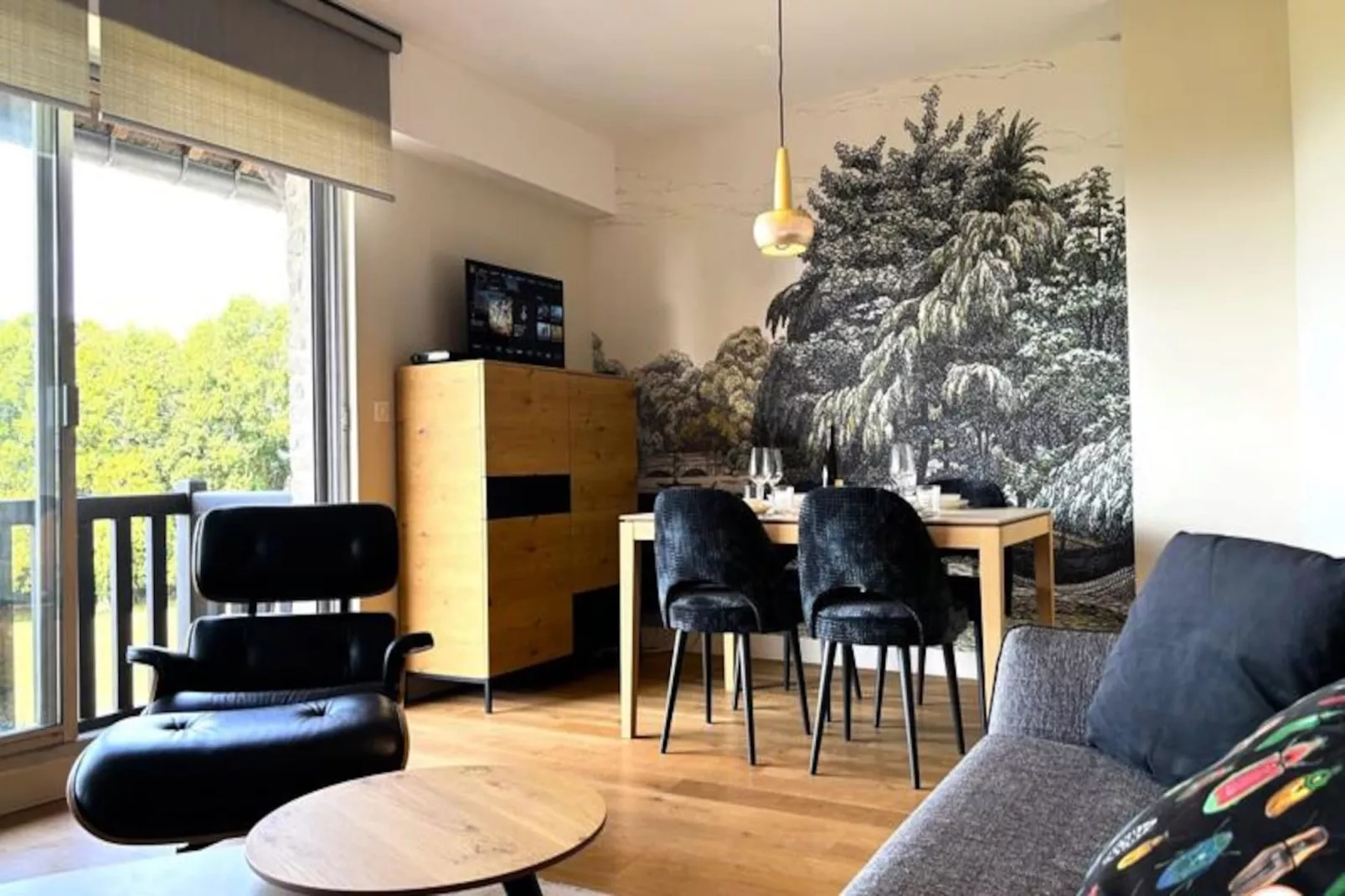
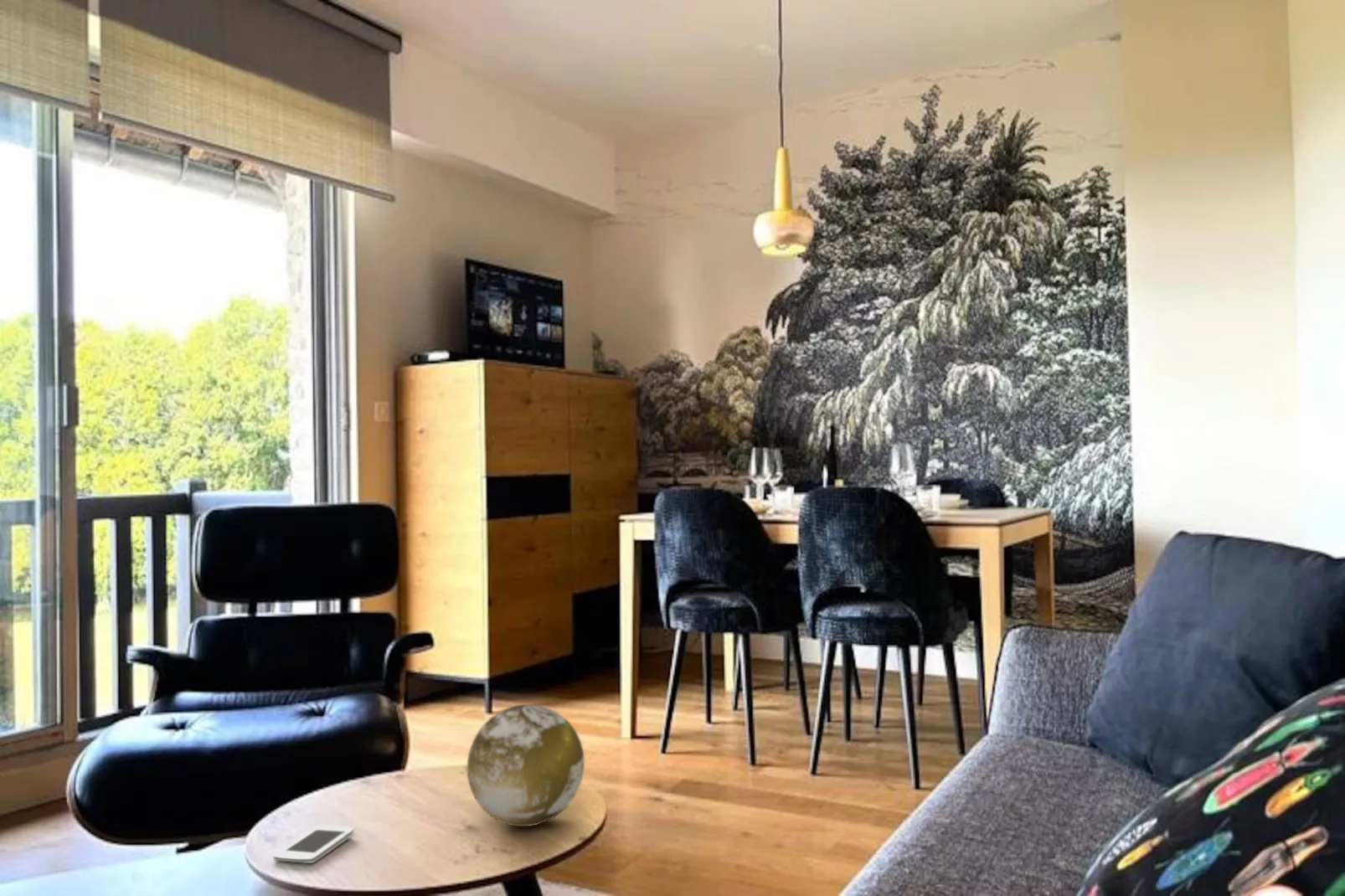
+ decorative orb [466,703,585,827]
+ smartphone [273,825,354,864]
